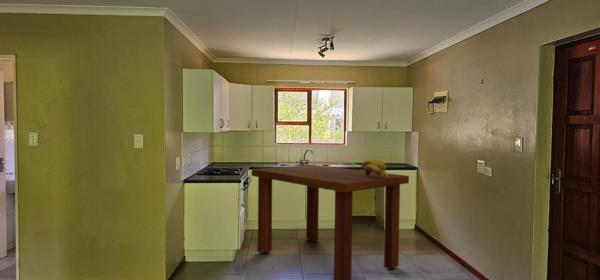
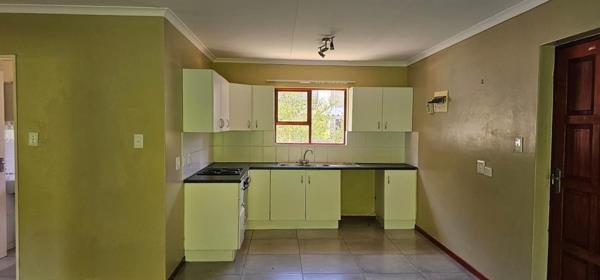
- dining table [251,164,410,280]
- banana bunch [361,158,388,178]
